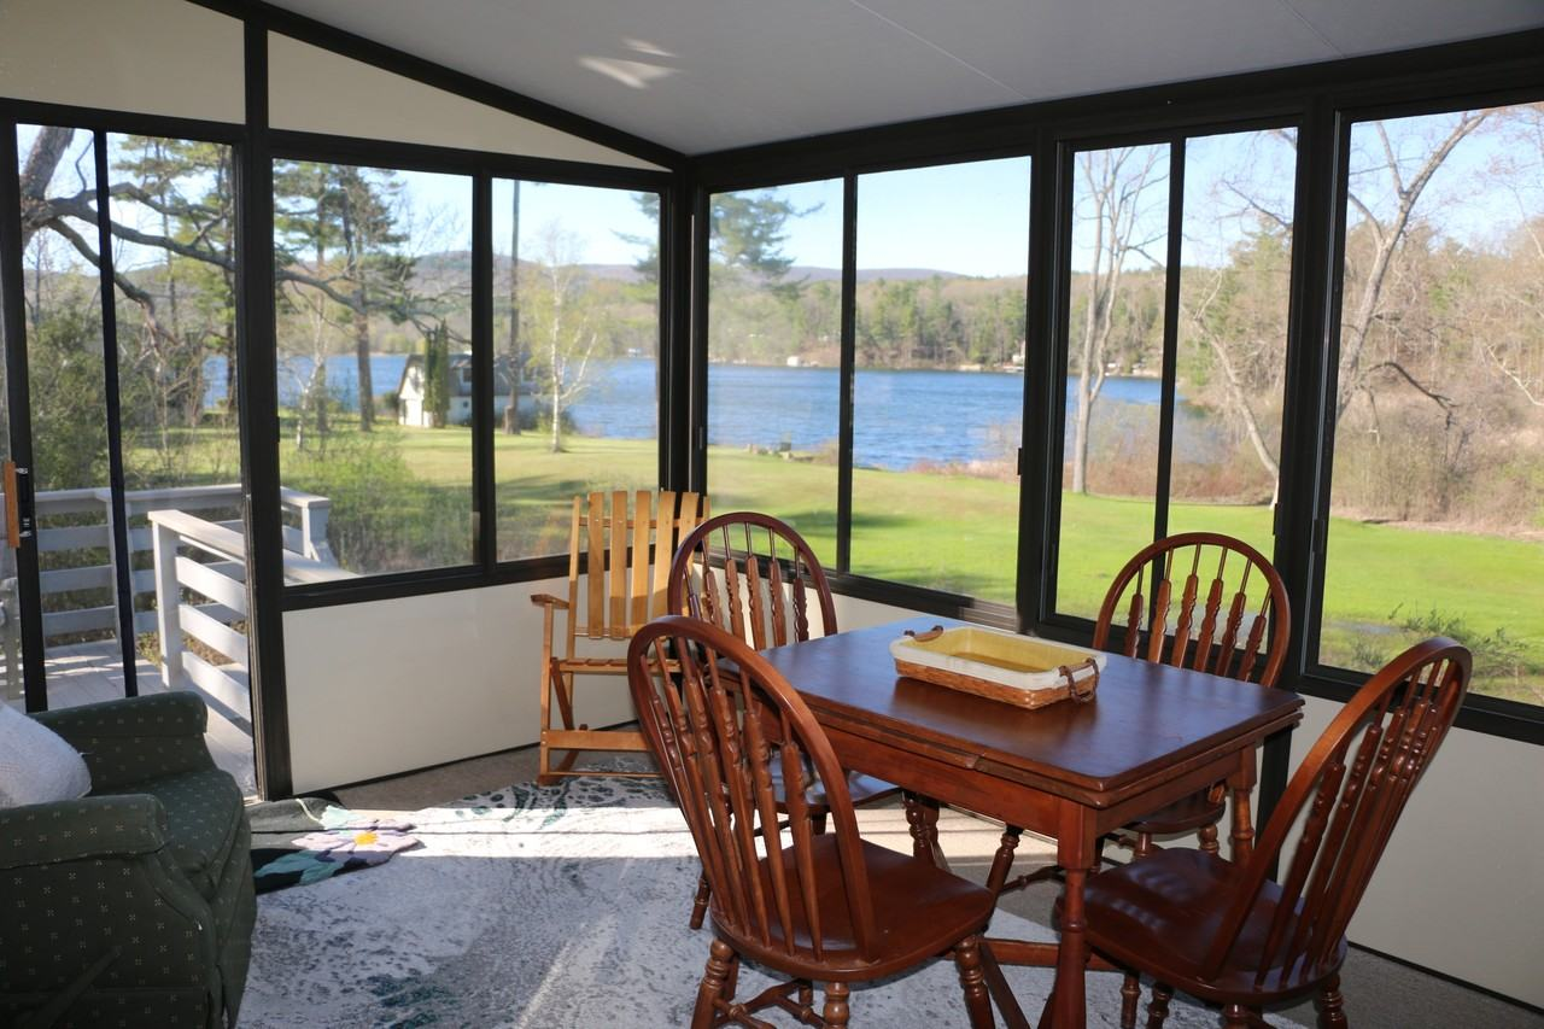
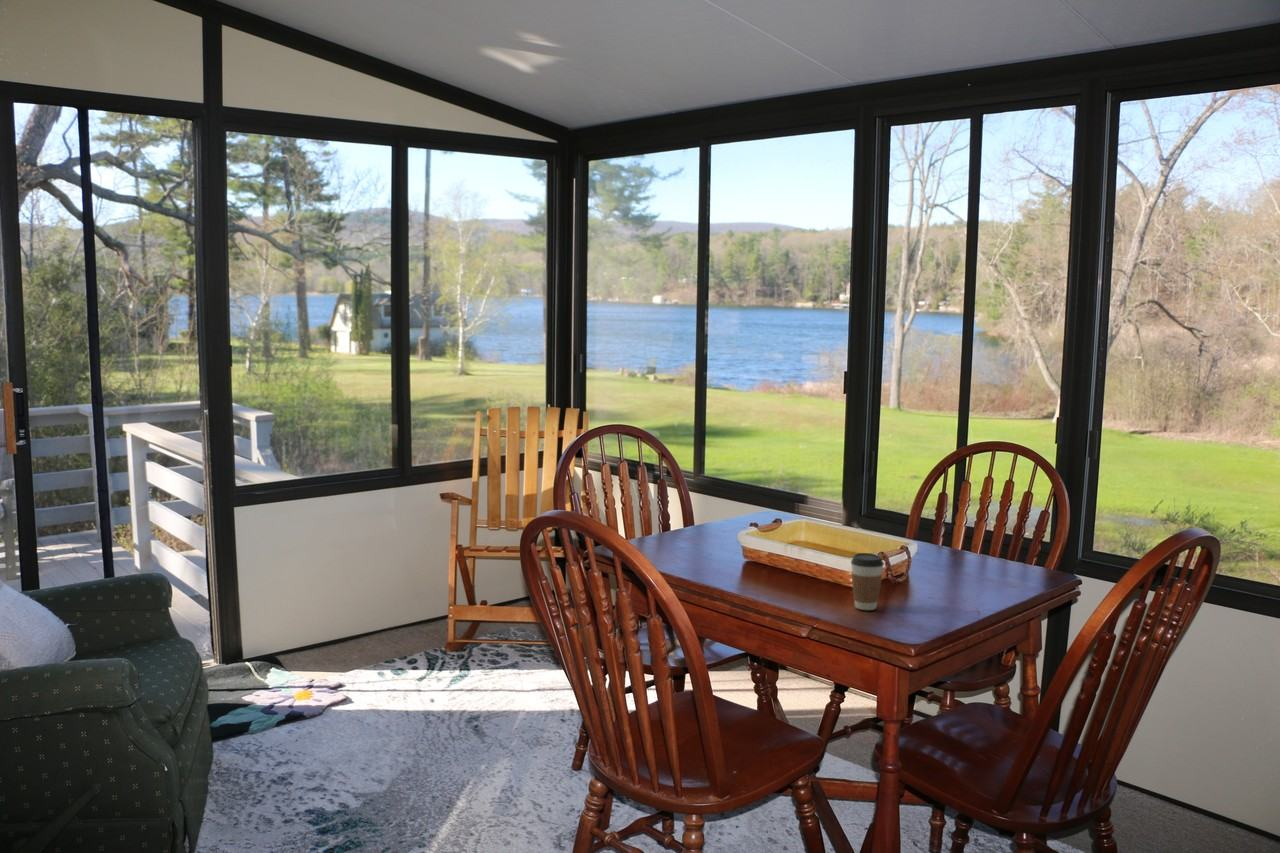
+ coffee cup [850,552,885,611]
